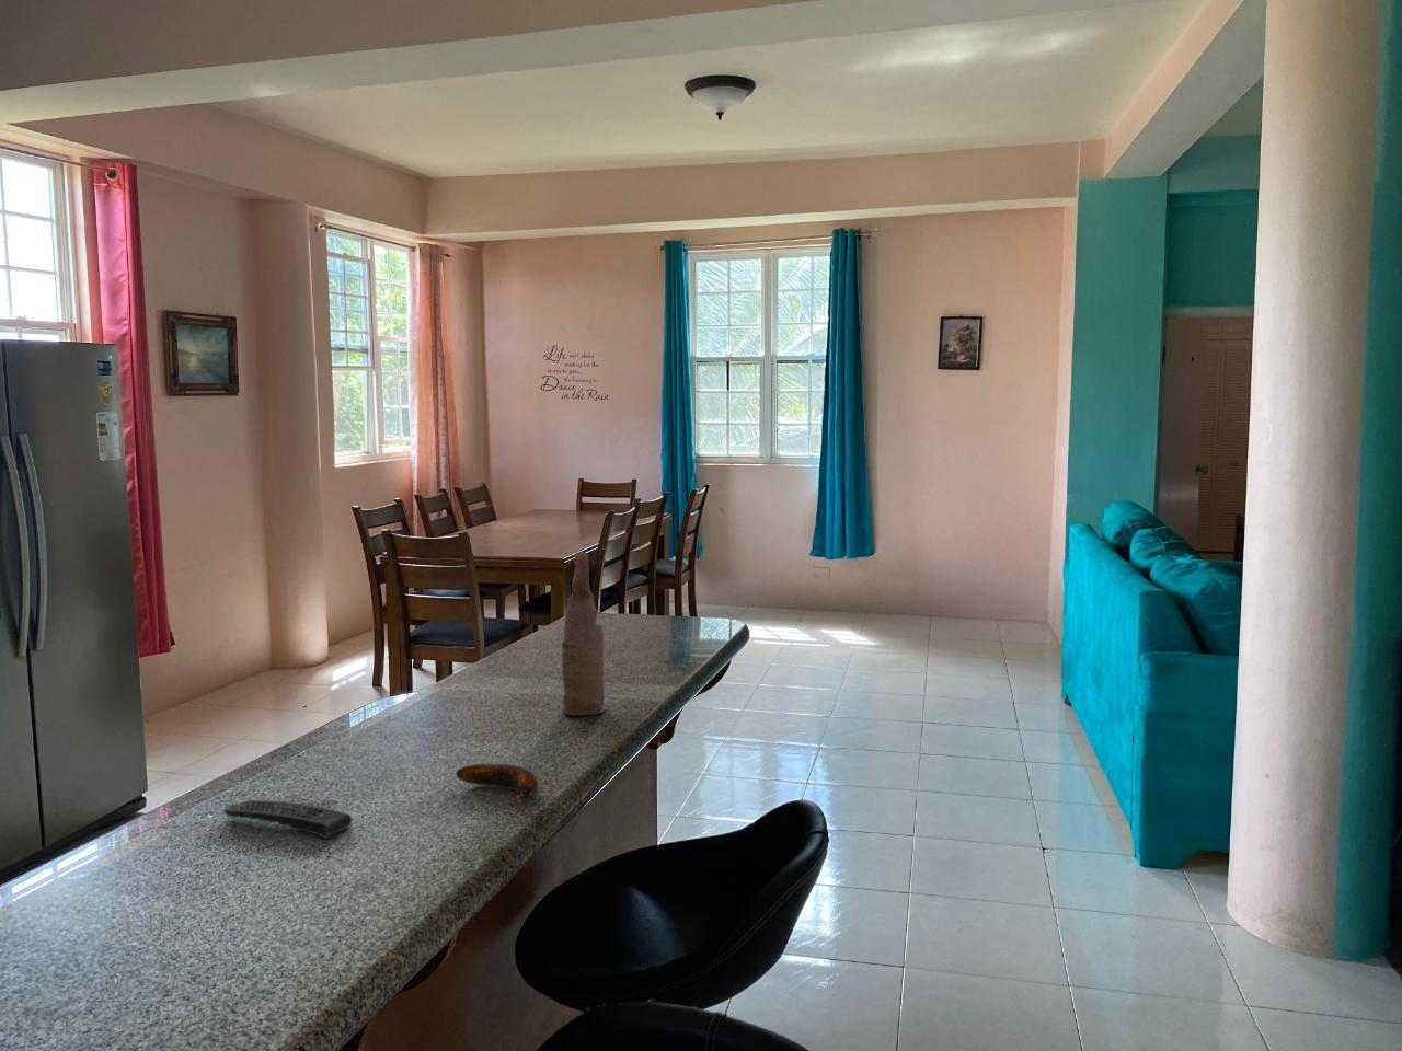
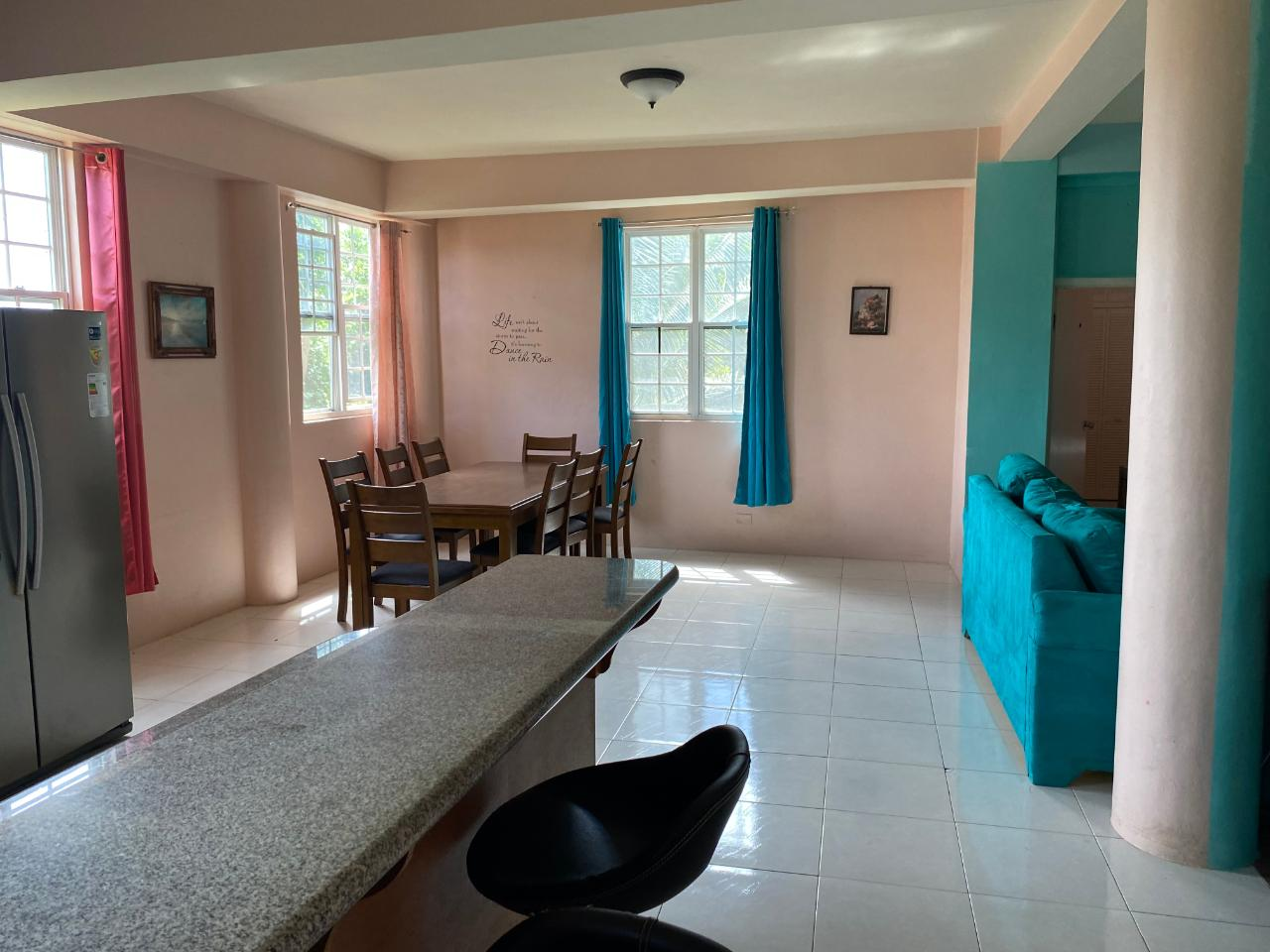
- remote control [222,799,353,840]
- bottle [561,551,607,718]
- banana [455,763,539,805]
